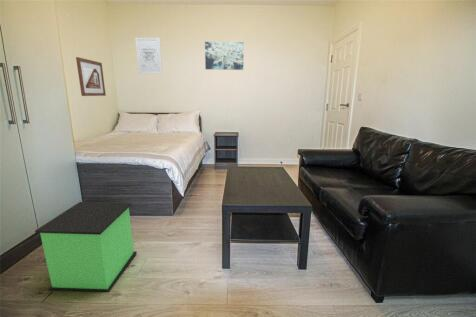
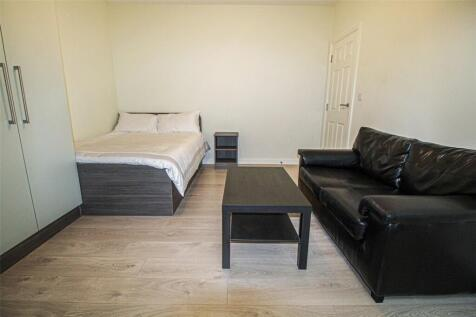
- stool [34,201,138,303]
- wall art [204,41,245,71]
- picture frame [75,56,107,97]
- wall art [134,37,163,75]
